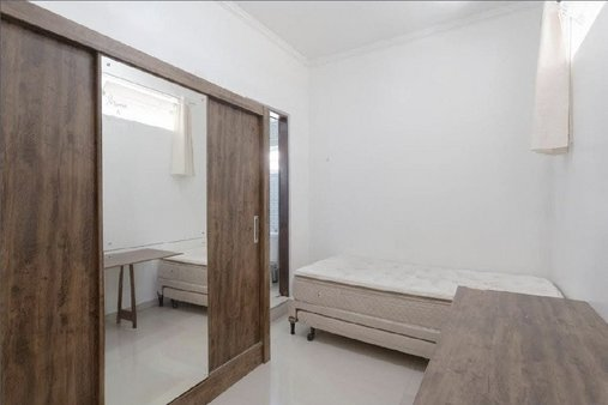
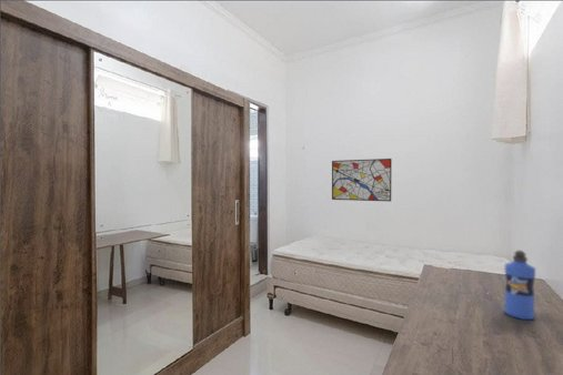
+ wall art [331,158,393,202]
+ water bottle [503,250,536,321]
